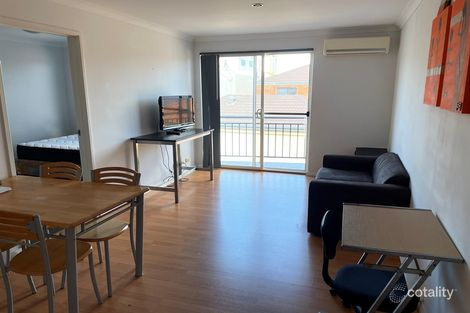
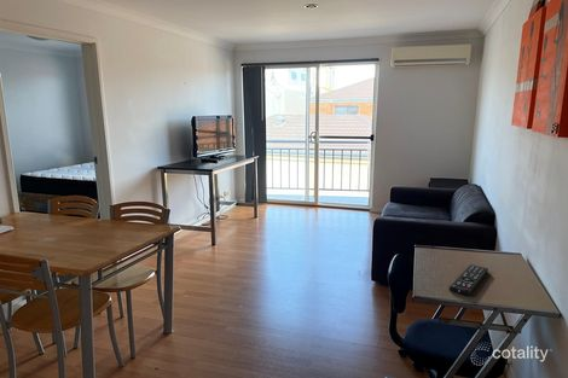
+ remote control [448,263,489,297]
